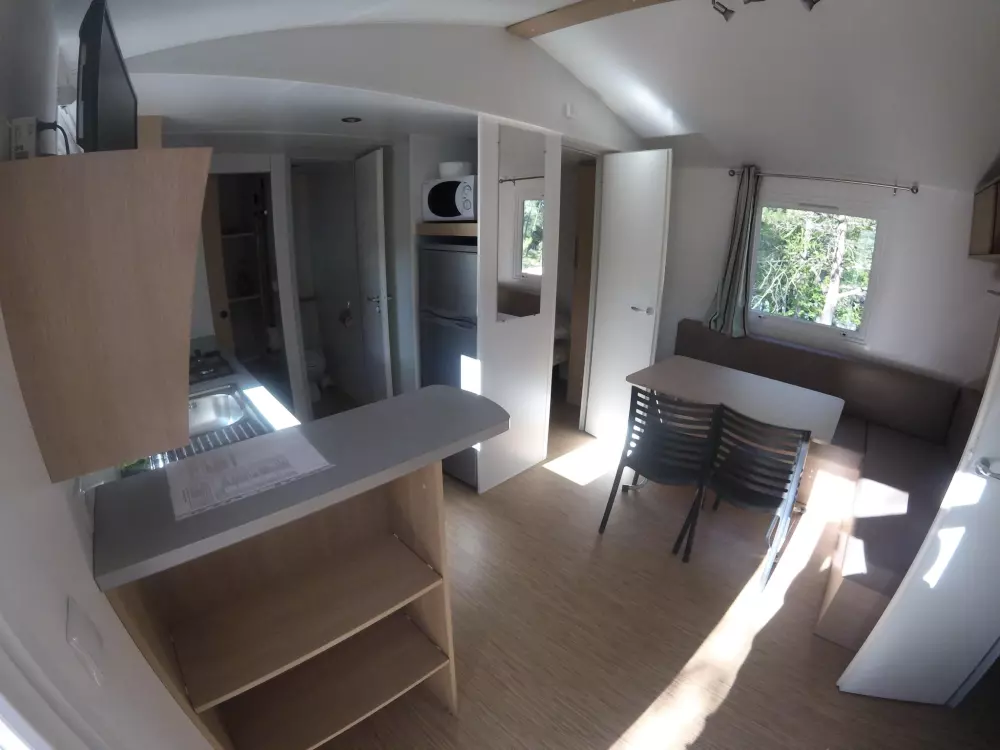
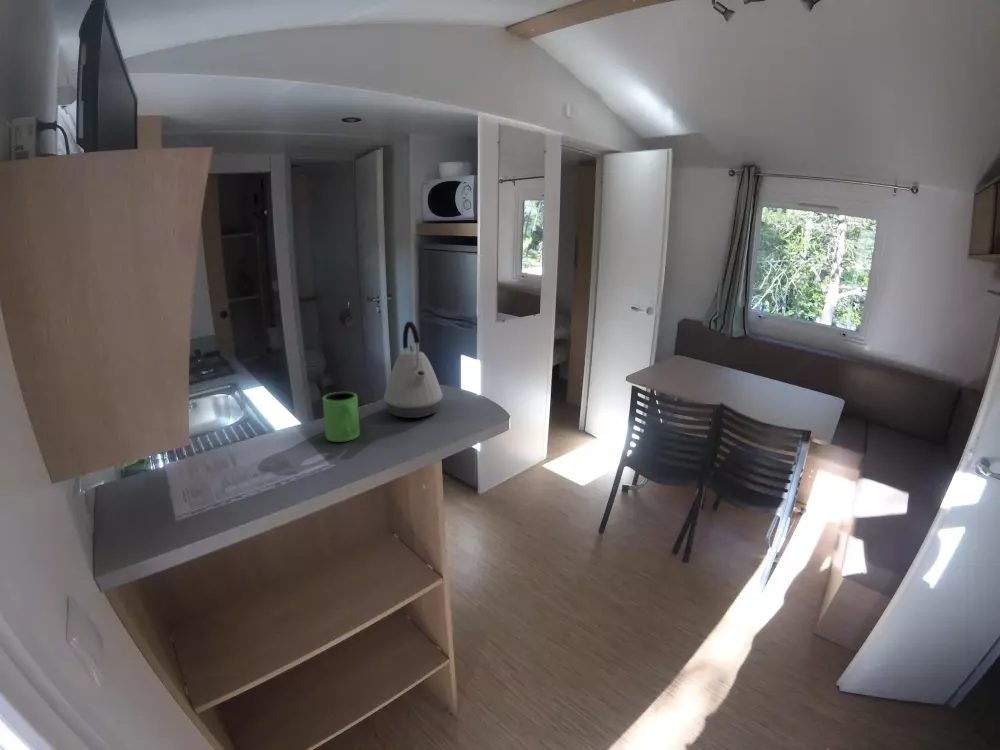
+ kettle [383,320,443,419]
+ mug [321,391,361,443]
